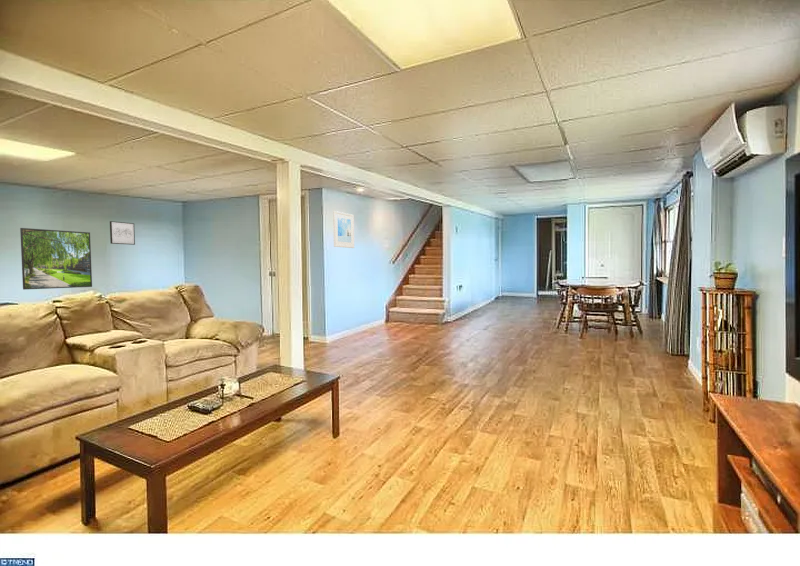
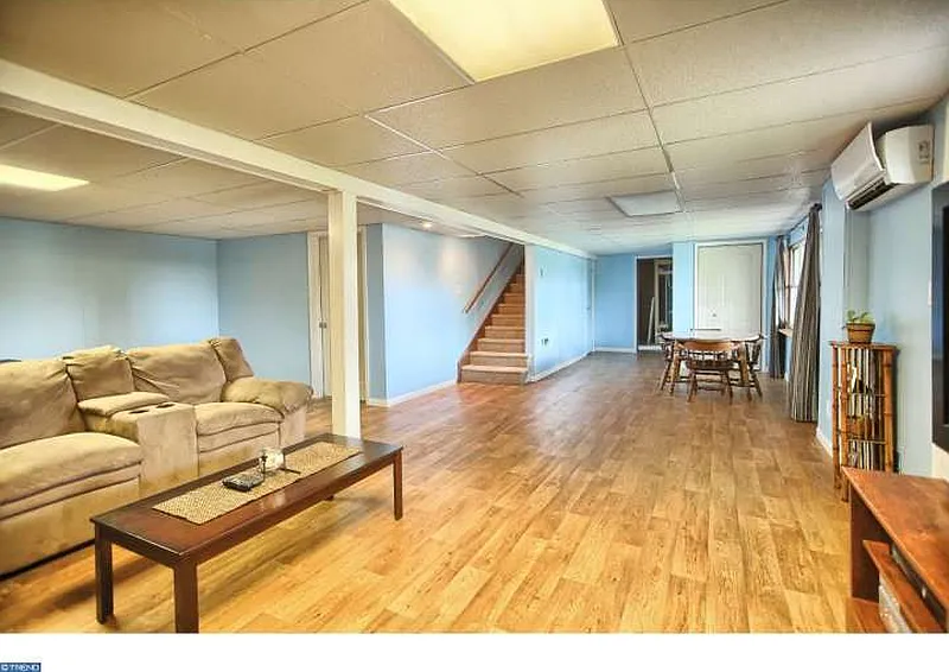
- wall art [109,220,136,246]
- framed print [19,227,93,291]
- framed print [332,210,355,249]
